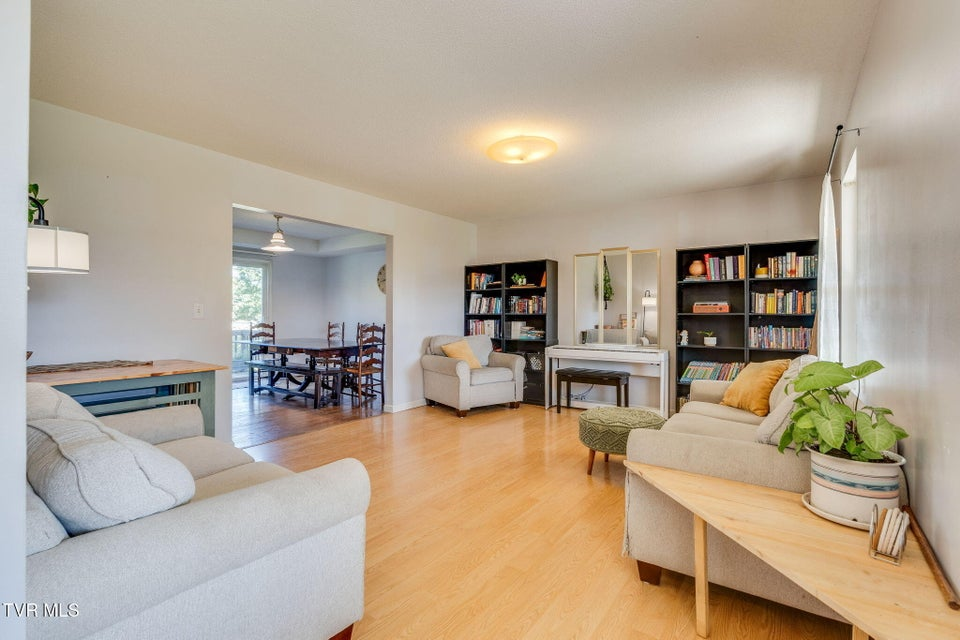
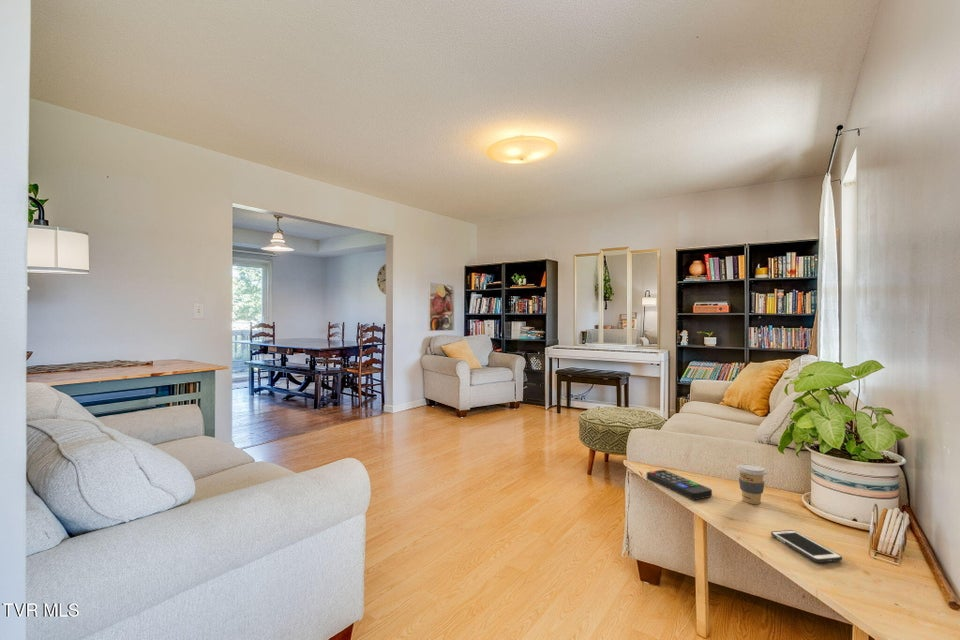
+ remote control [646,469,713,501]
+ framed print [427,282,455,332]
+ cell phone [770,529,843,563]
+ coffee cup [736,463,767,505]
